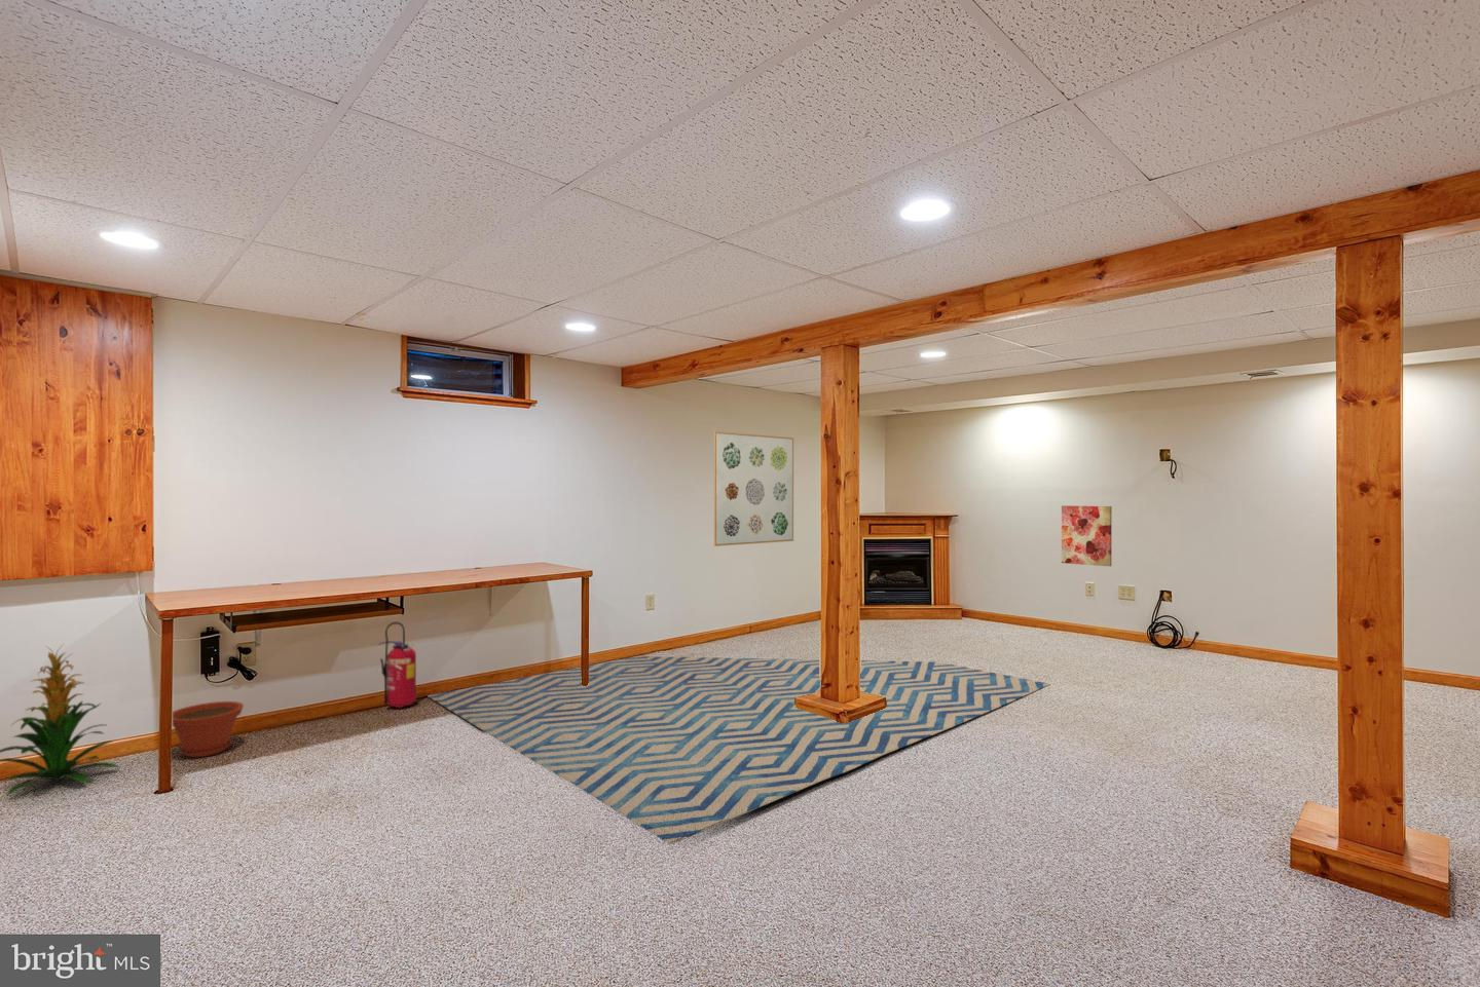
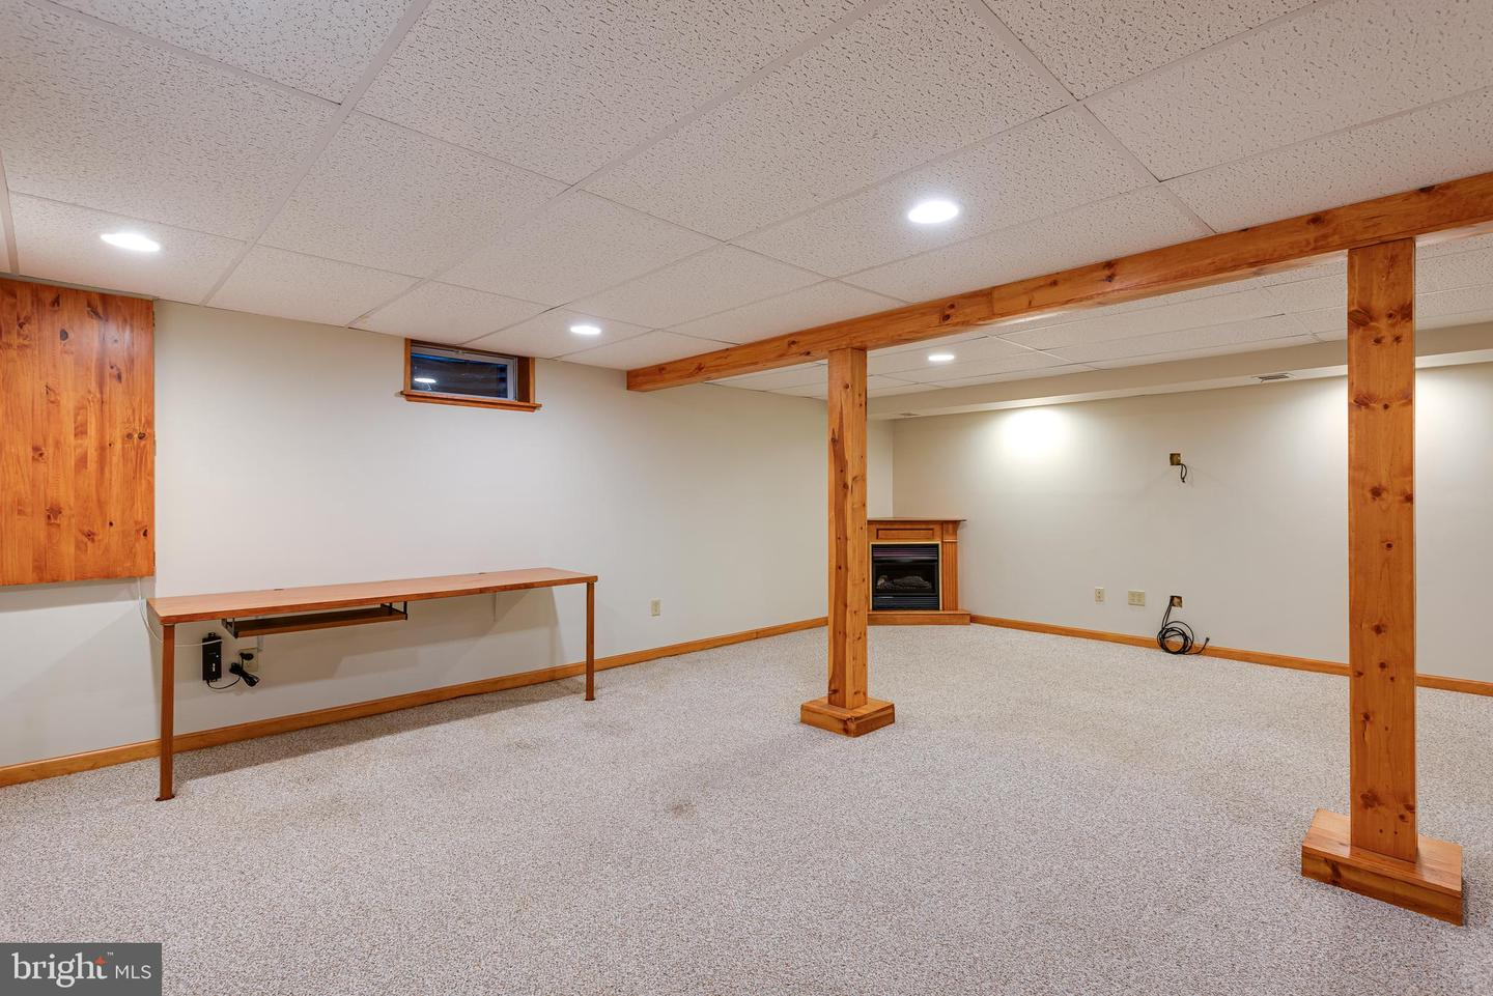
- indoor plant [0,643,120,798]
- rug [426,655,1050,845]
- wall art [713,431,795,547]
- plant pot [172,701,245,758]
- fire extinguisher [377,621,418,708]
- wall art [1060,505,1113,567]
